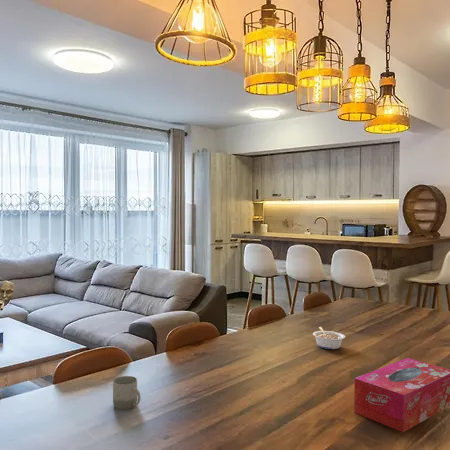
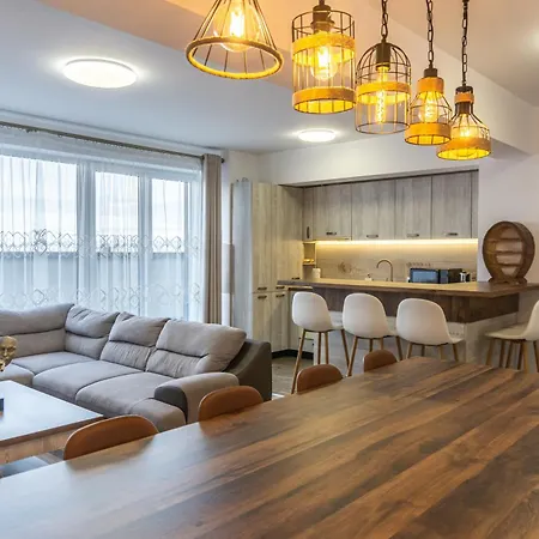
- tissue box [353,357,450,433]
- legume [312,326,346,350]
- cup [112,375,142,411]
